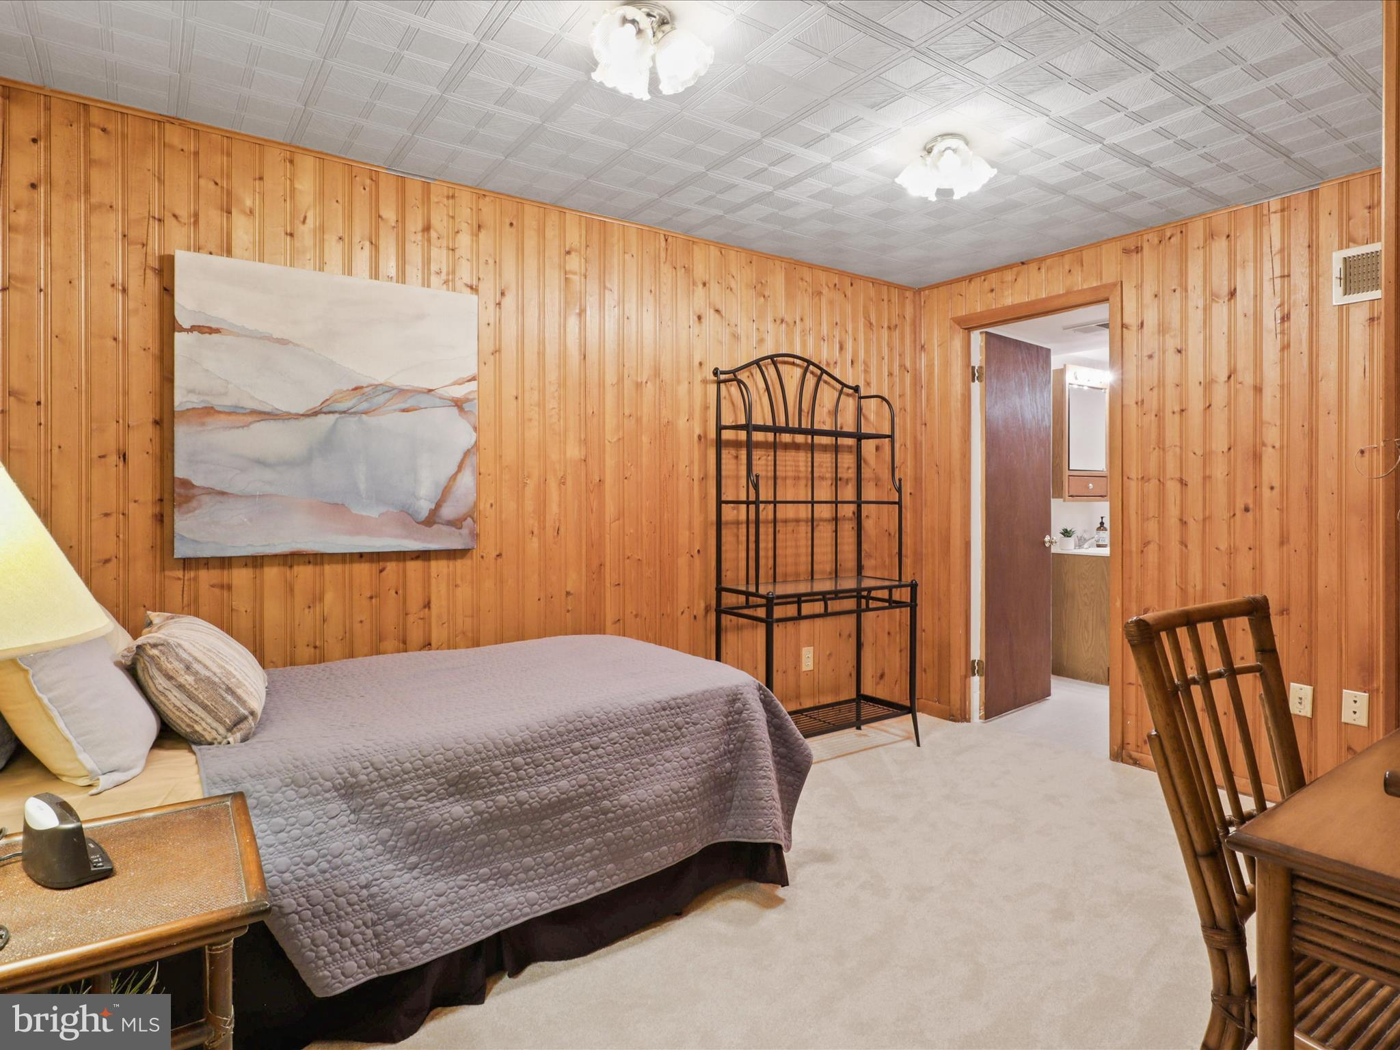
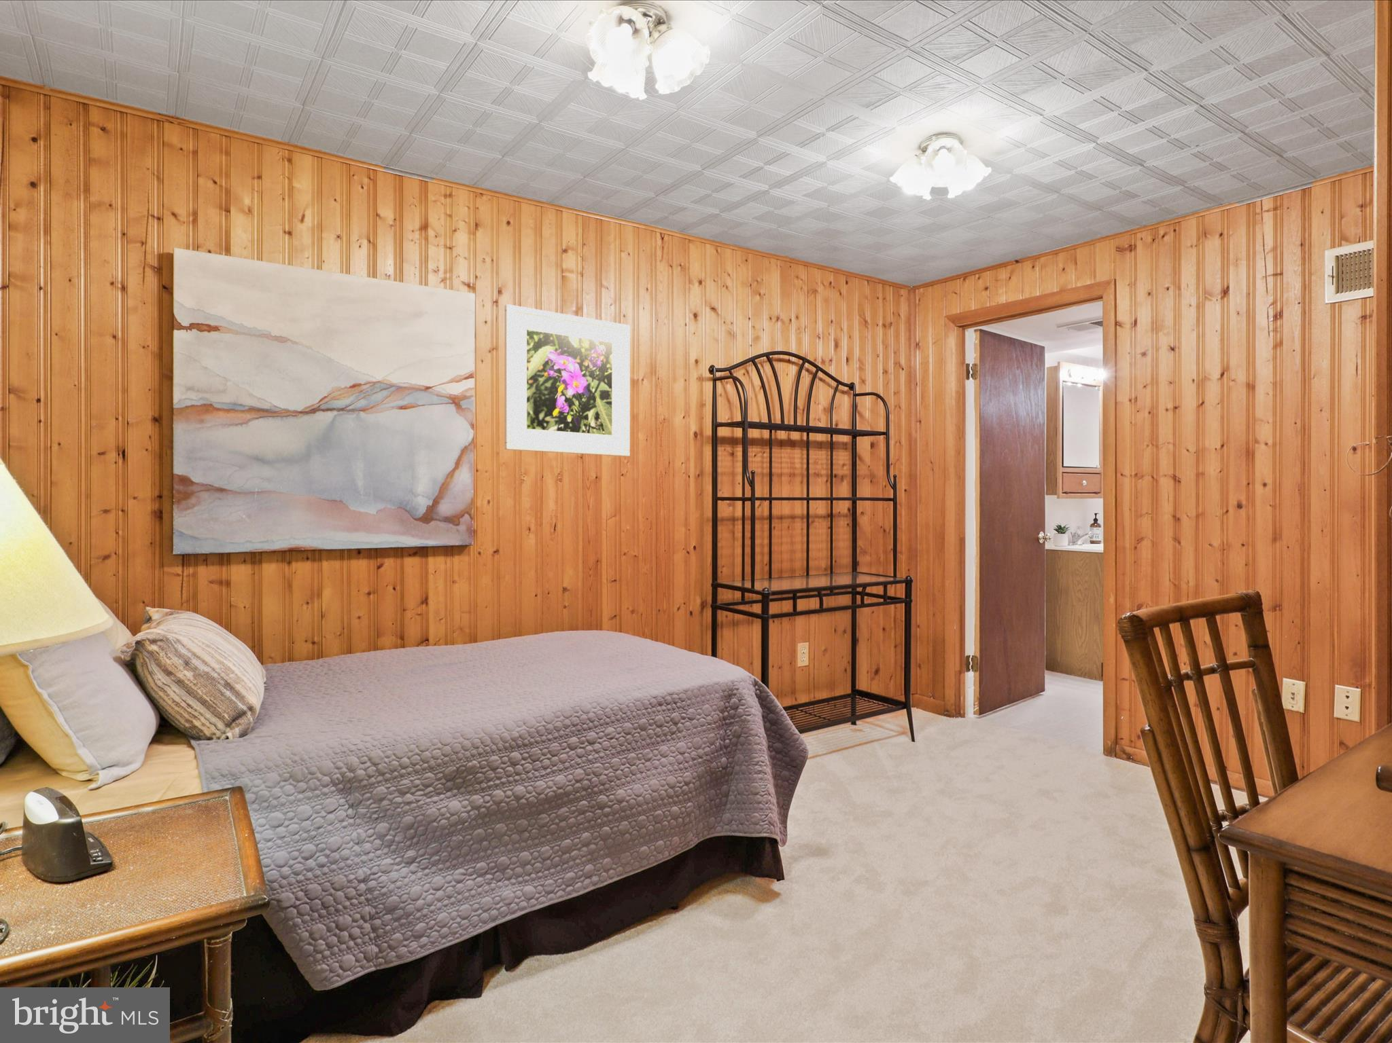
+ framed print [504,303,630,457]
